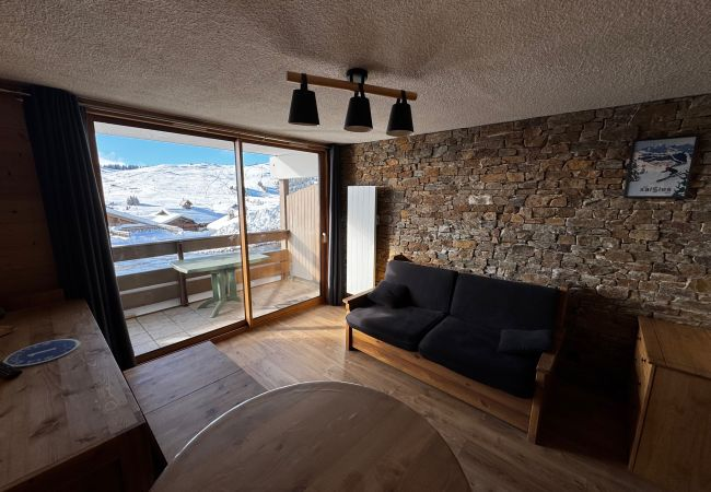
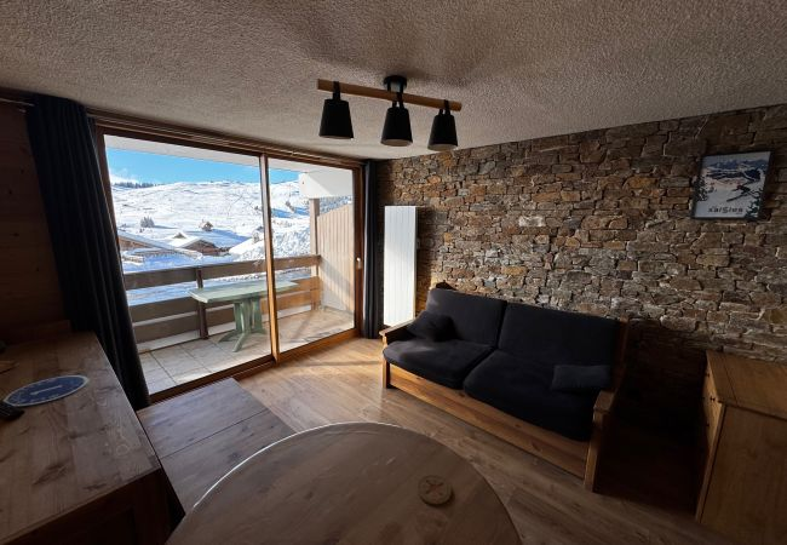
+ coaster [417,474,453,506]
